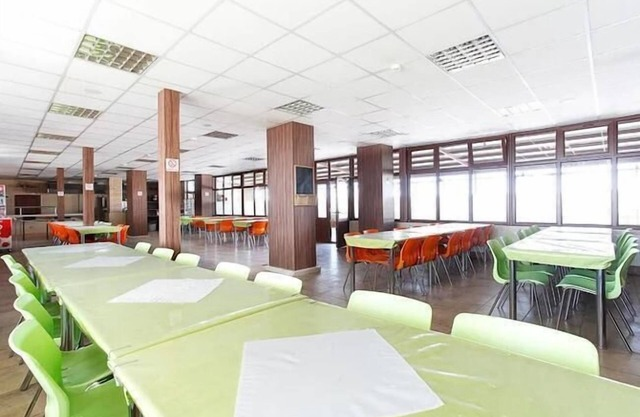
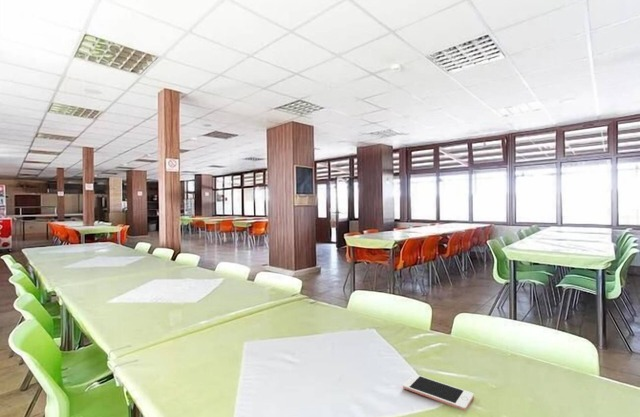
+ cell phone [402,373,475,412]
